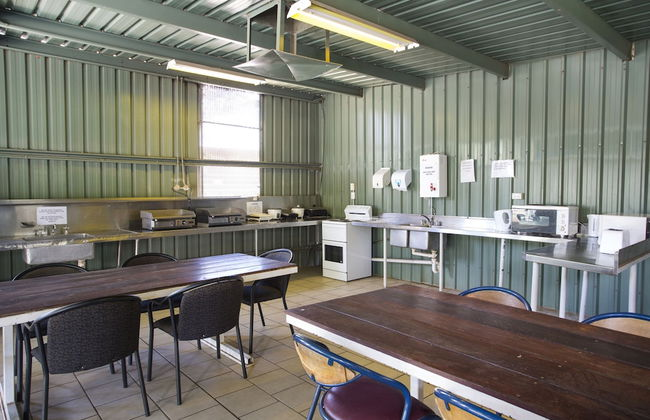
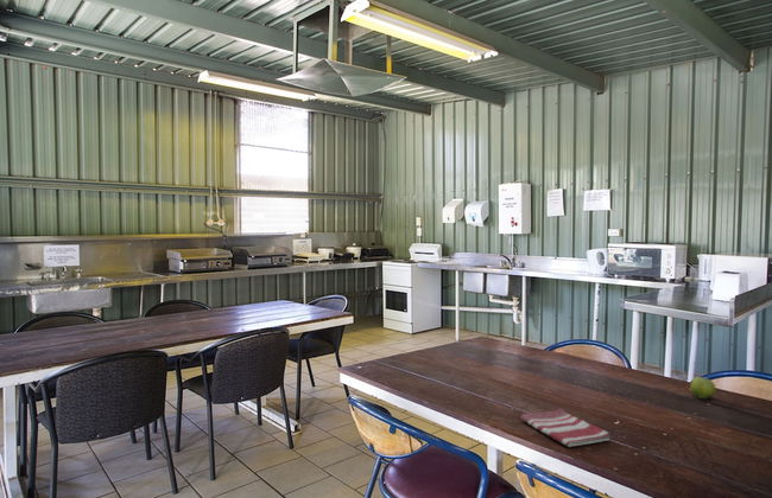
+ fruit [689,376,717,401]
+ dish towel [519,408,610,448]
